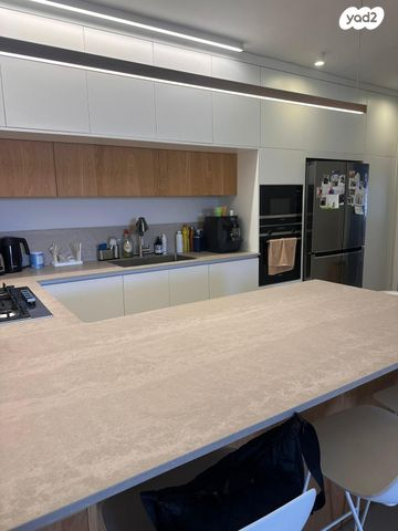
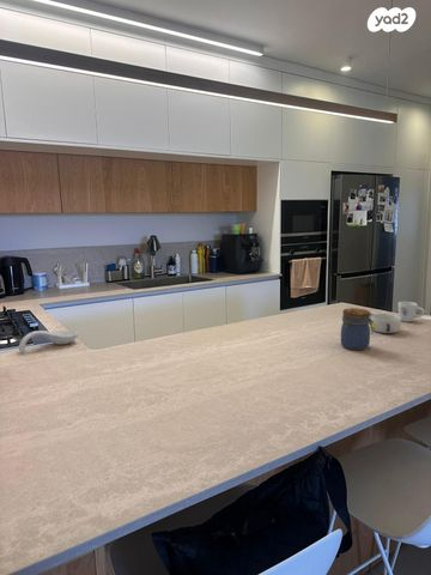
+ spoon rest [18,329,80,355]
+ mug [397,301,425,323]
+ bowl [370,313,402,334]
+ jar [340,307,375,351]
